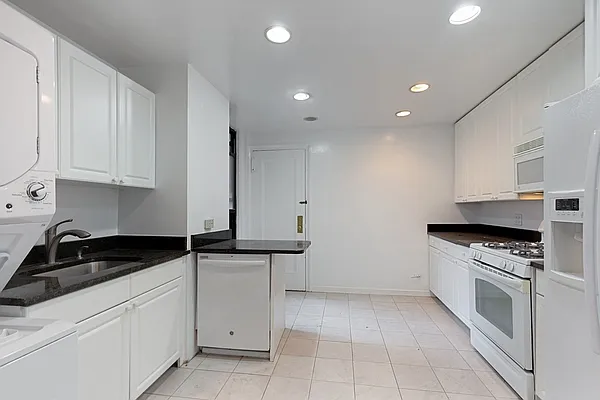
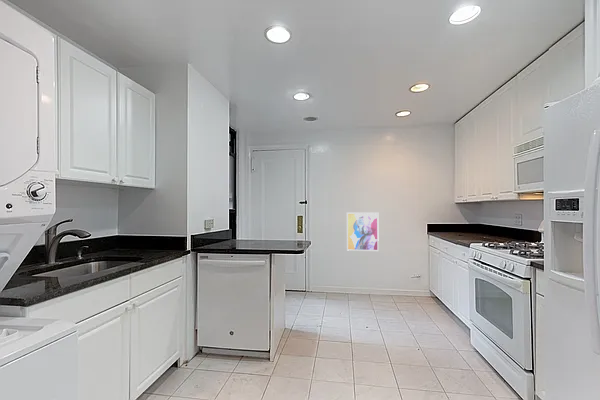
+ wall art [346,211,380,252]
